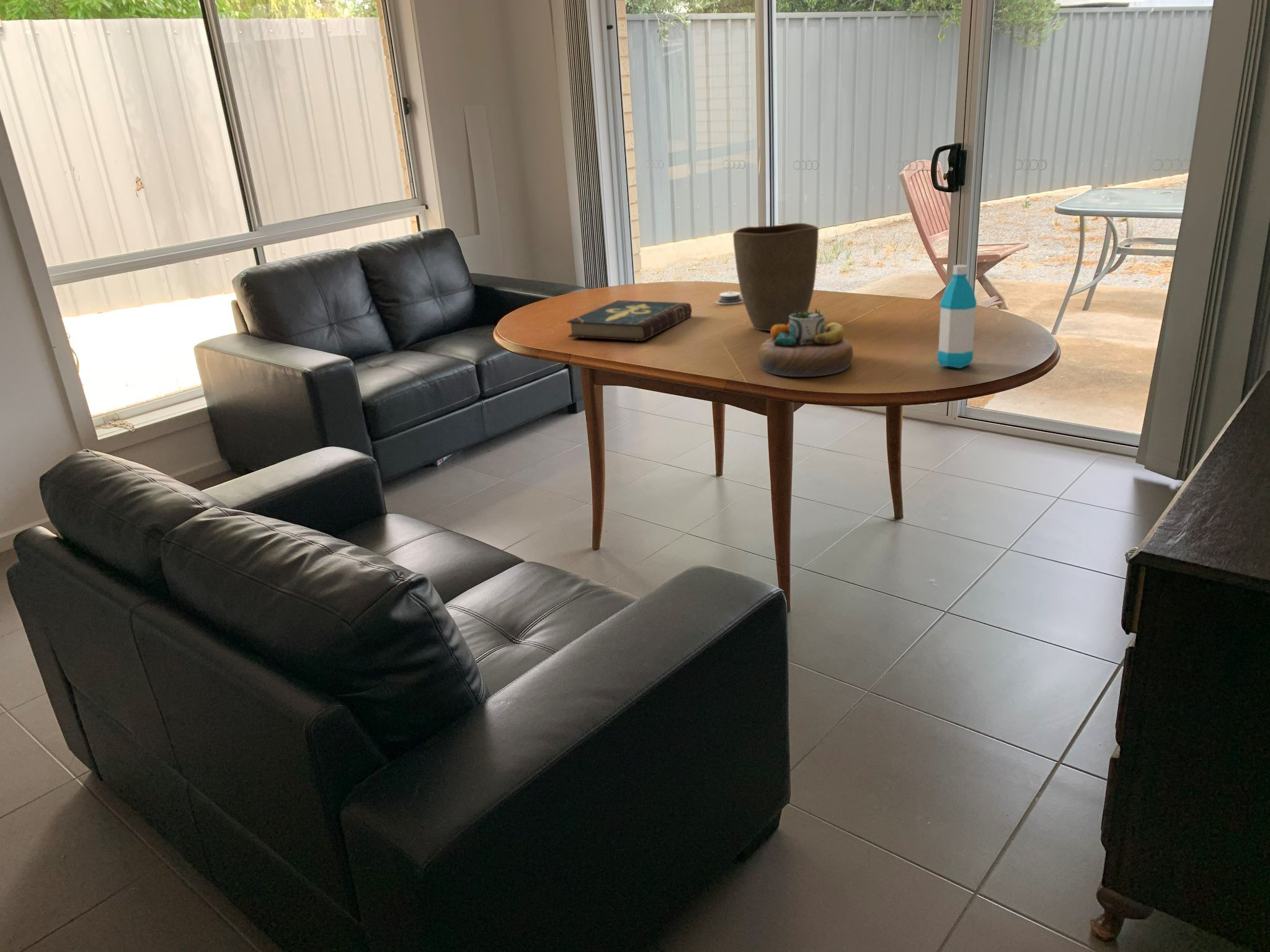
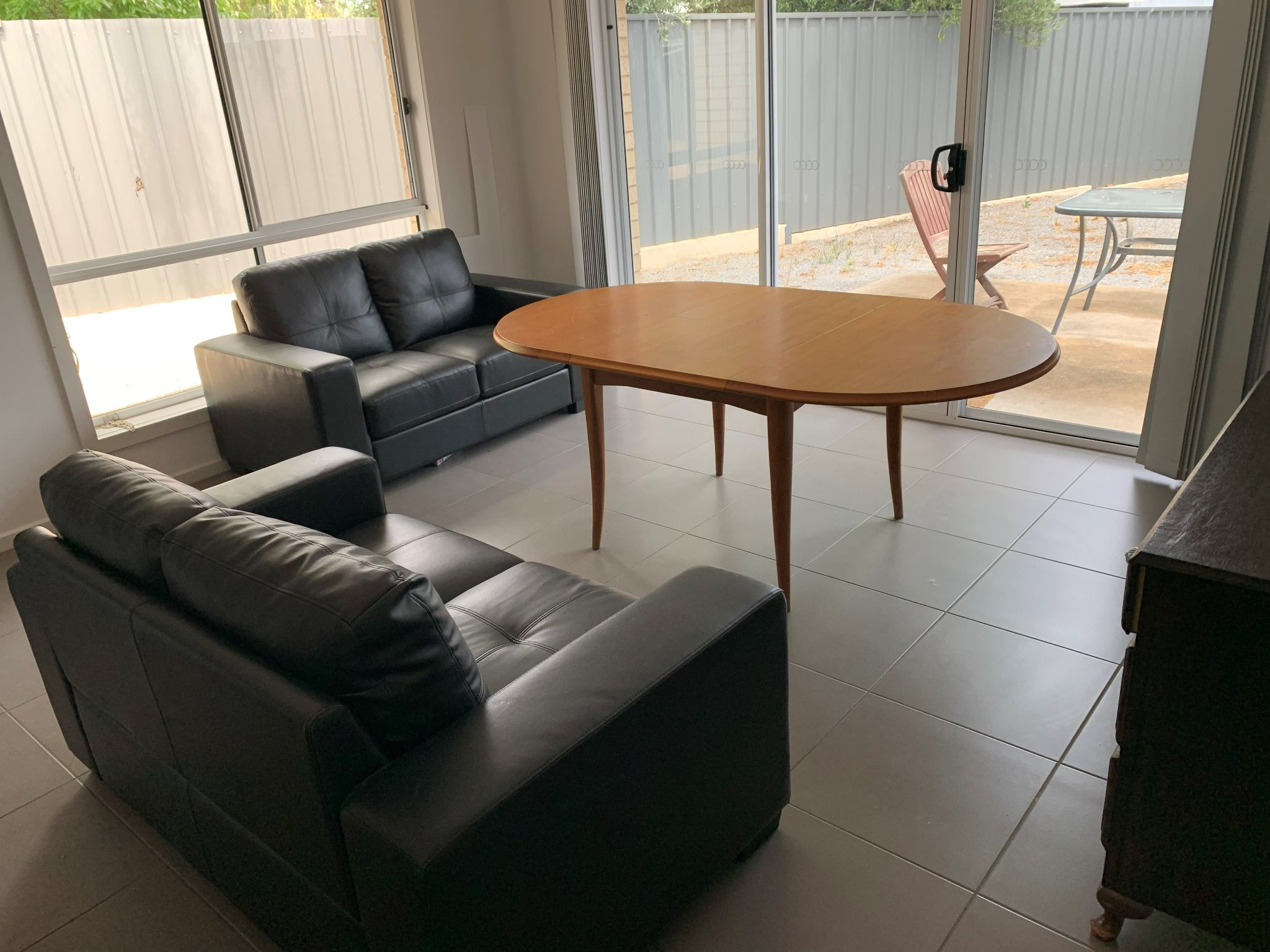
- decorative bowl [757,307,854,377]
- vase [732,223,819,332]
- architectural model [715,289,744,305]
- water bottle [937,264,977,369]
- book [566,300,693,342]
